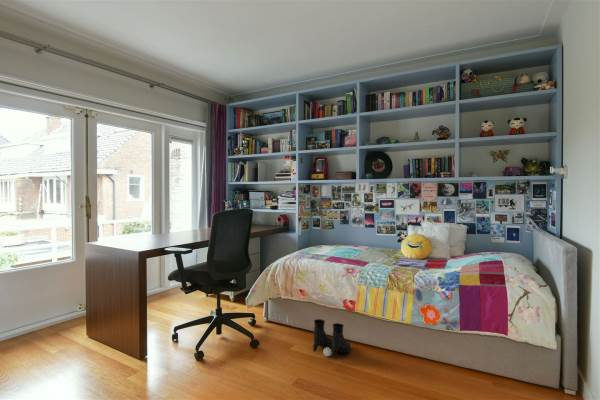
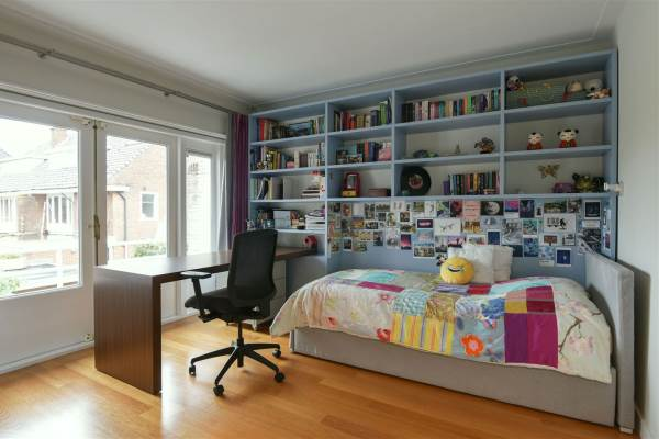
- boots [312,318,352,358]
